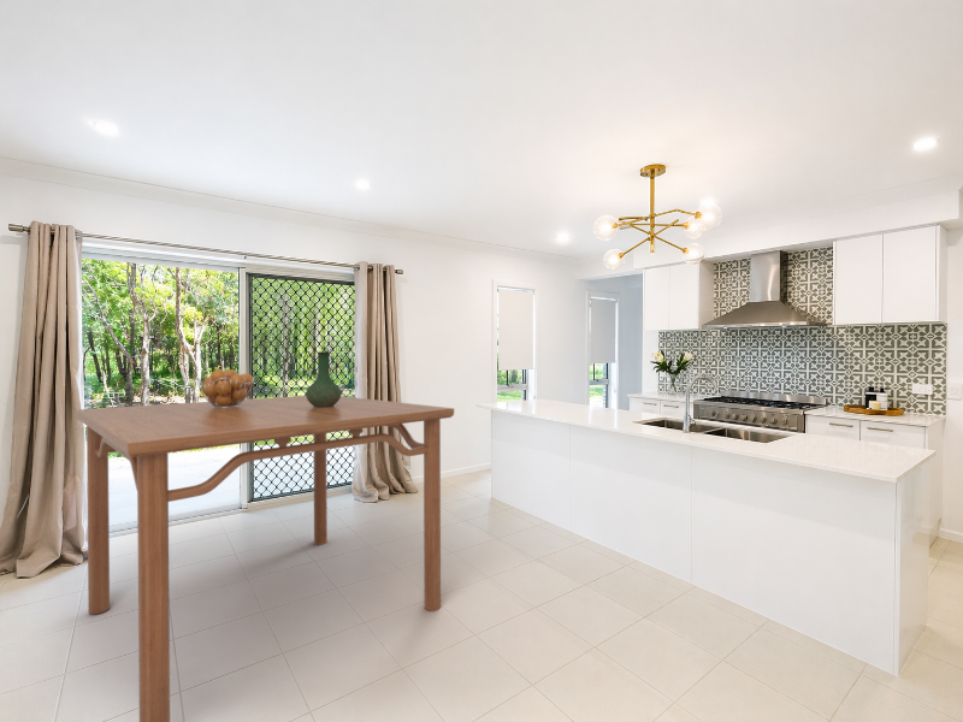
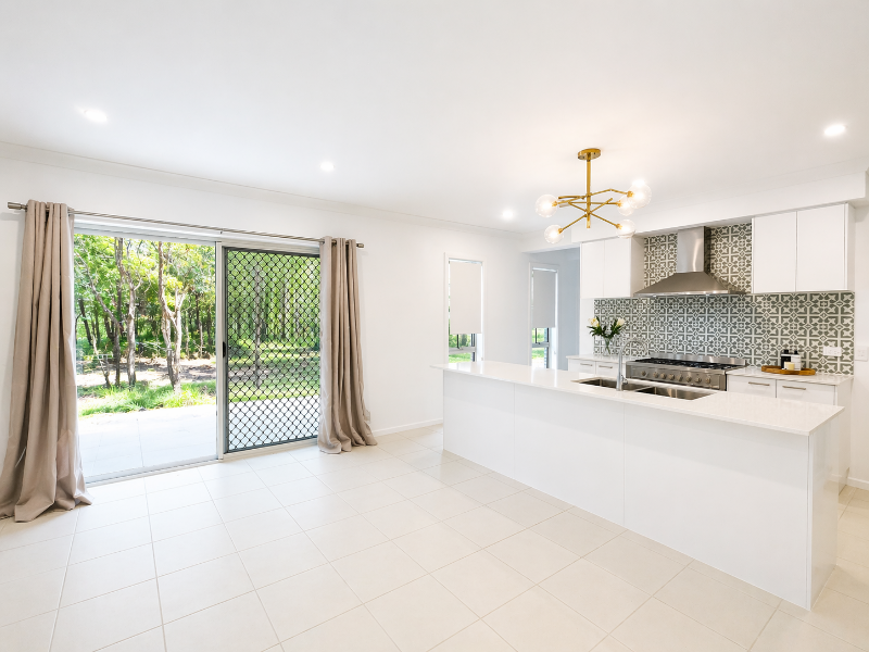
- dining table [73,395,455,722]
- fruit basket [195,368,255,408]
- vase [305,351,342,408]
